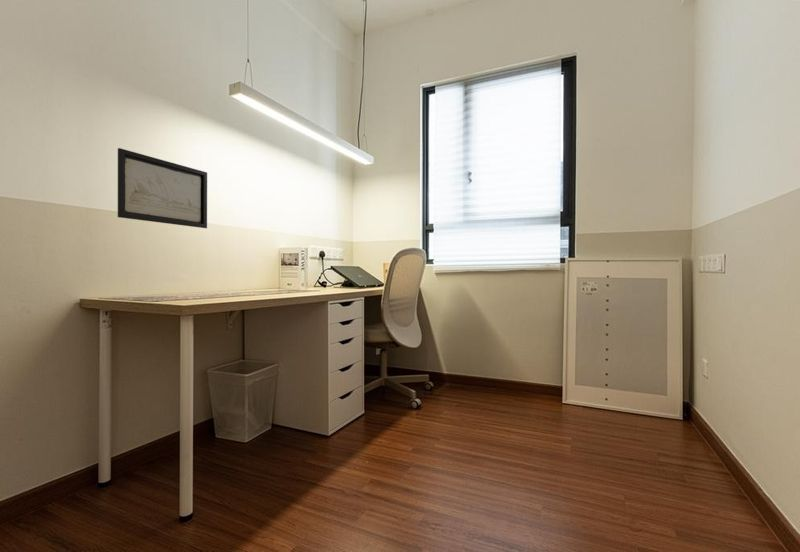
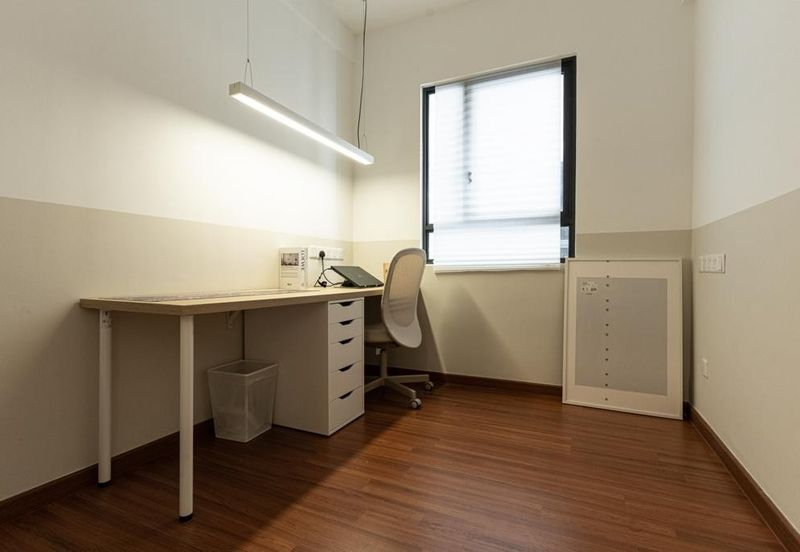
- wall art [117,147,208,229]
